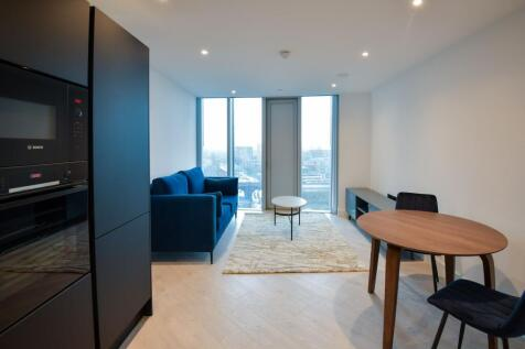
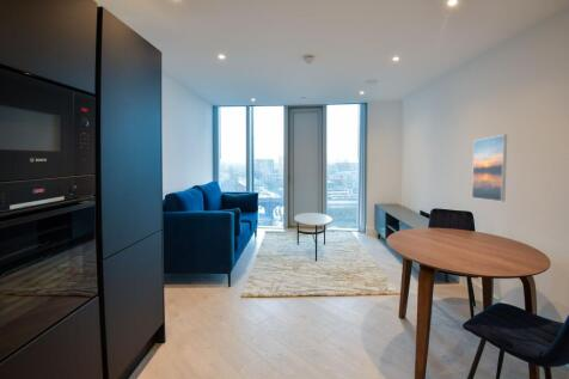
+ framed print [471,134,508,202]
